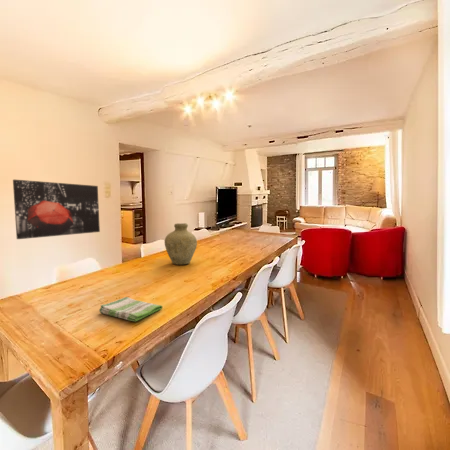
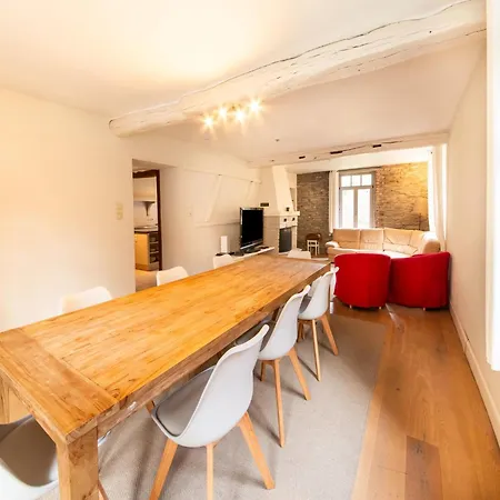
- dish towel [98,296,164,322]
- vase [164,222,198,266]
- wall art [12,179,101,240]
